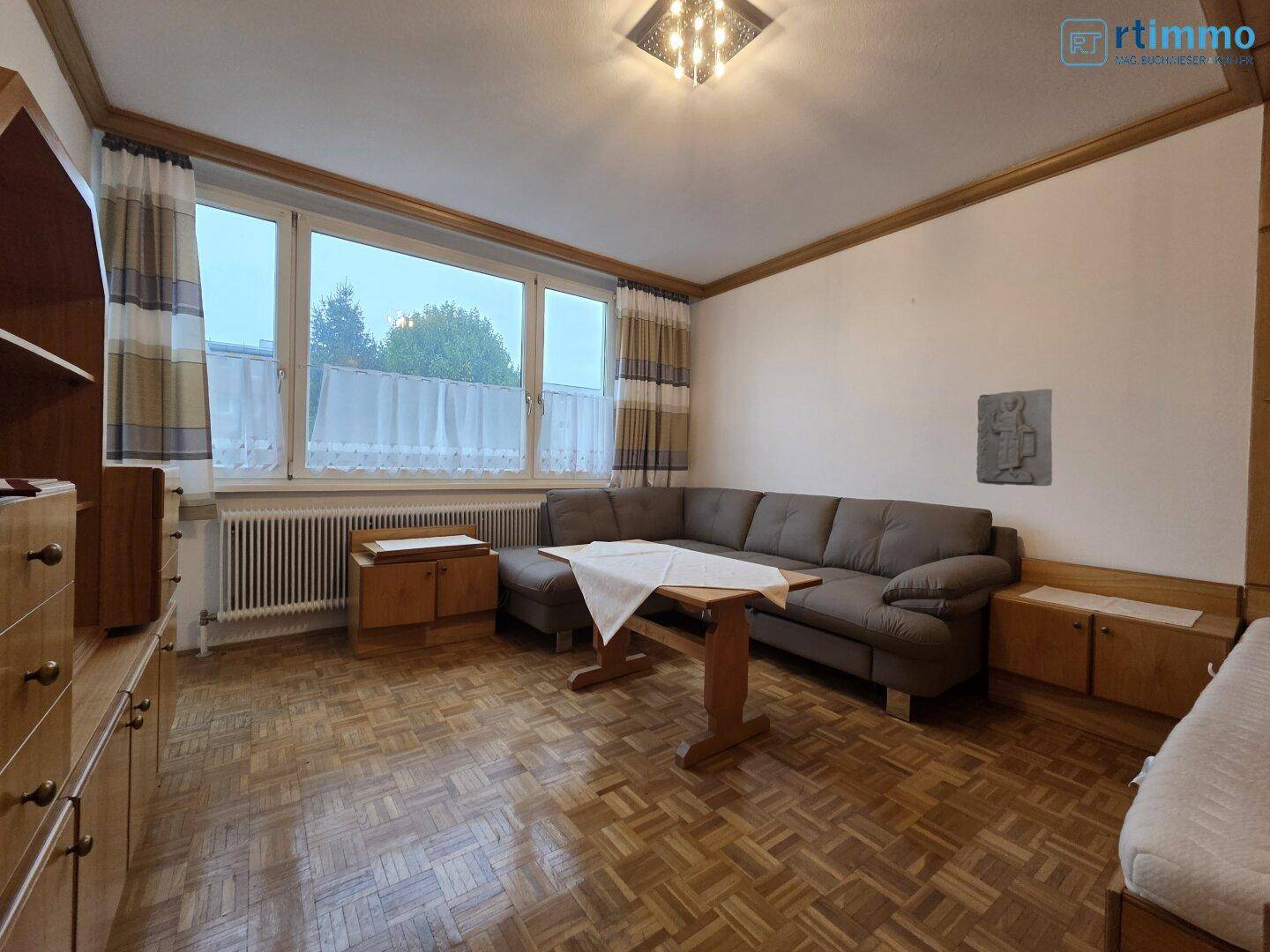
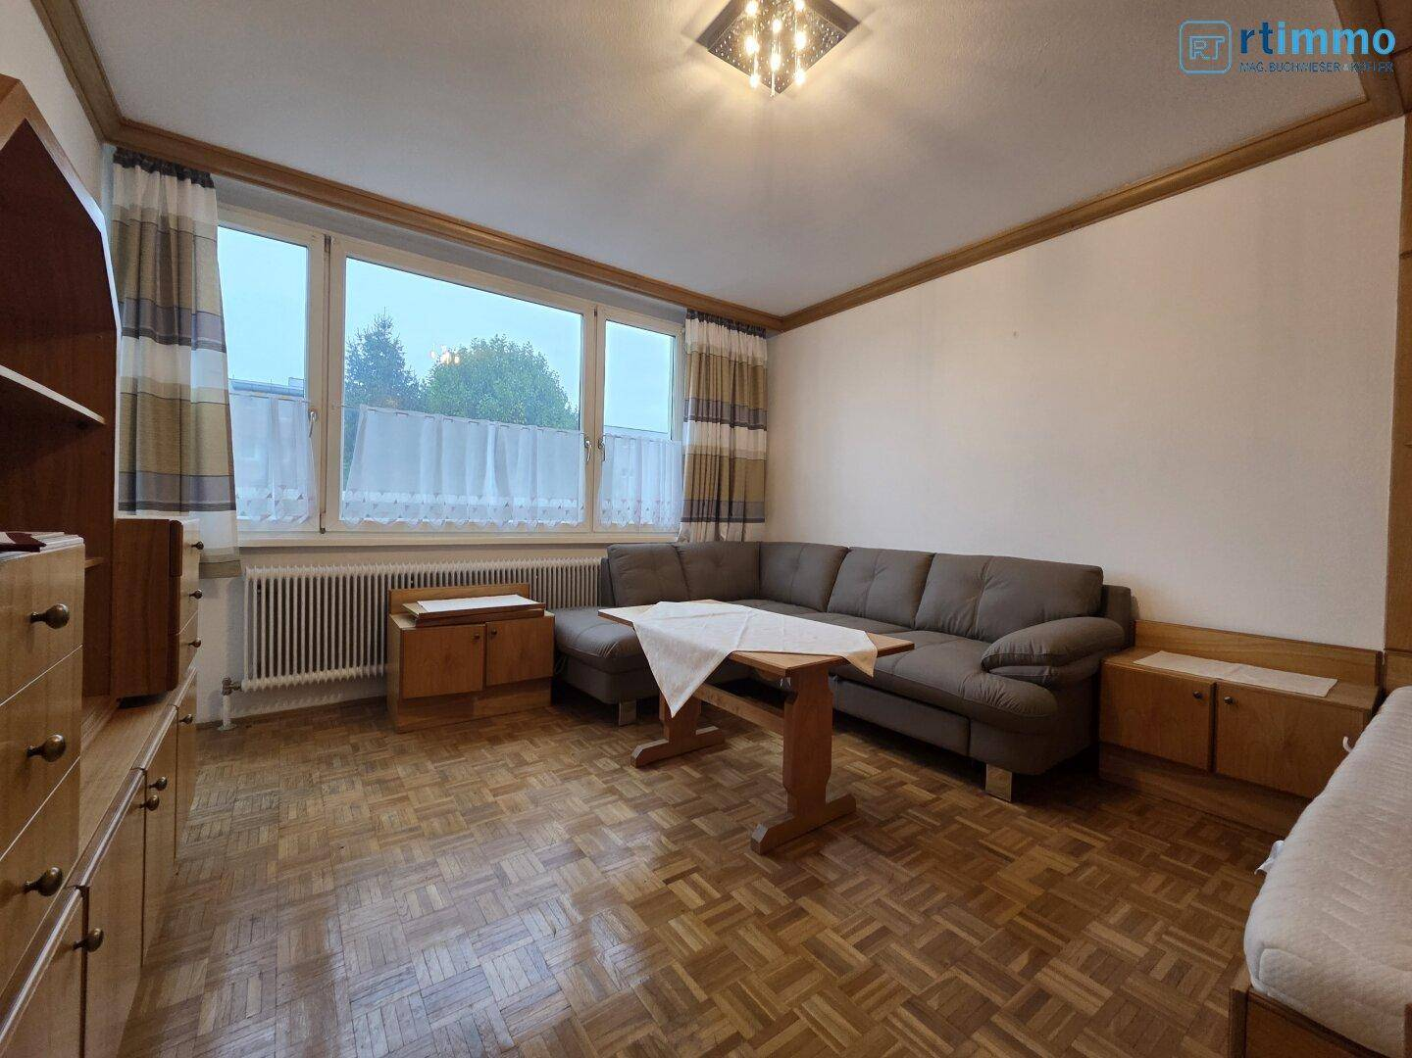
- relief sculpture [975,388,1053,487]
